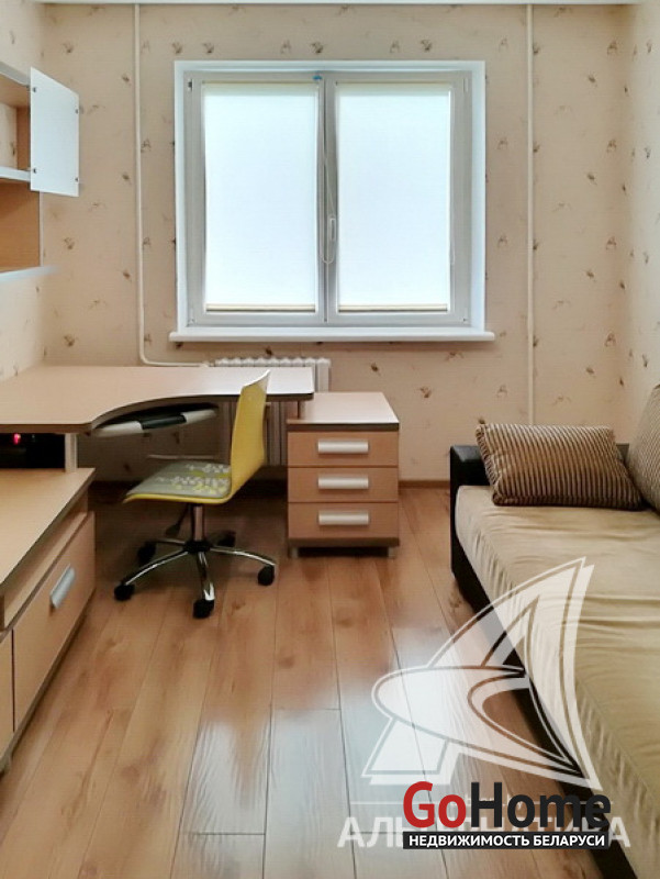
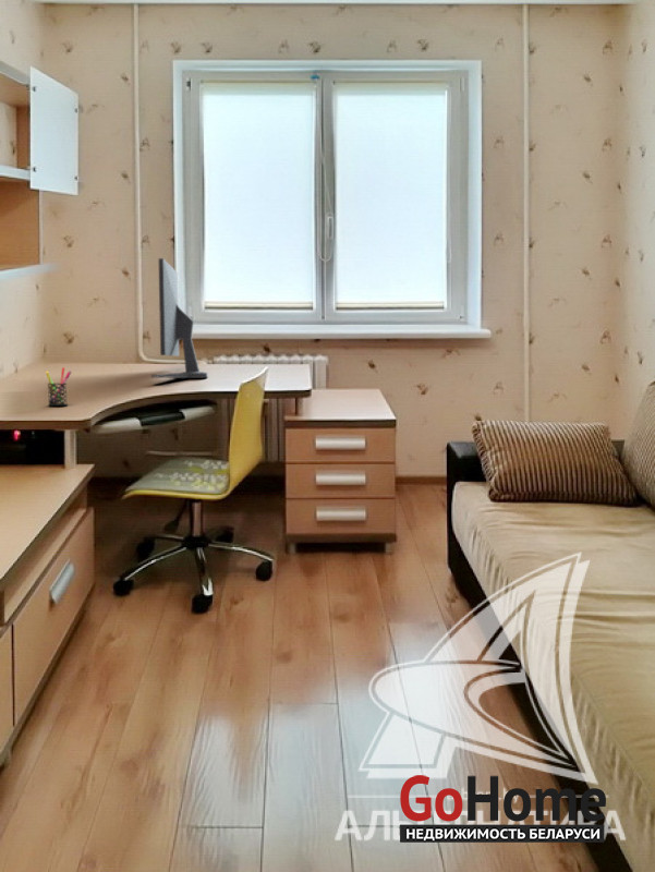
+ pen holder [45,366,72,407]
+ computer monitor [150,257,209,379]
